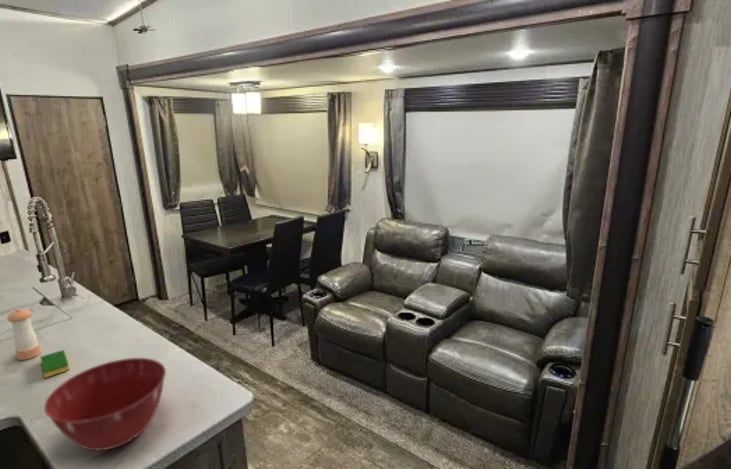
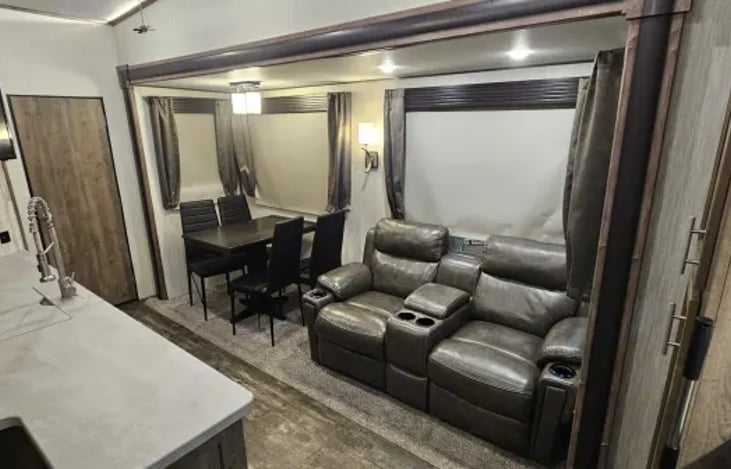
- mixing bowl [43,357,167,451]
- pepper shaker [6,308,42,361]
- dish sponge [39,349,70,379]
